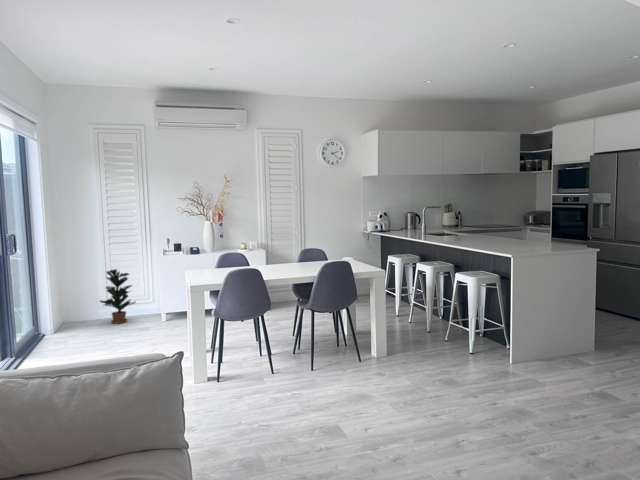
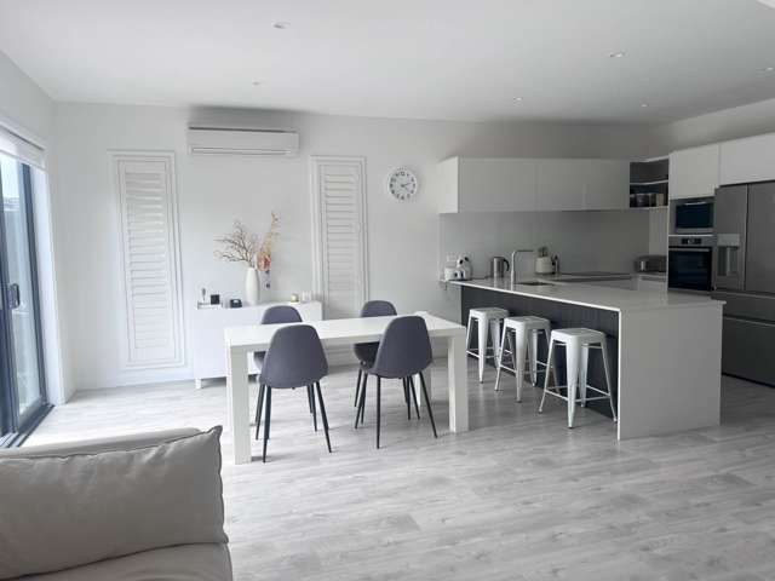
- potted plant [99,268,136,325]
